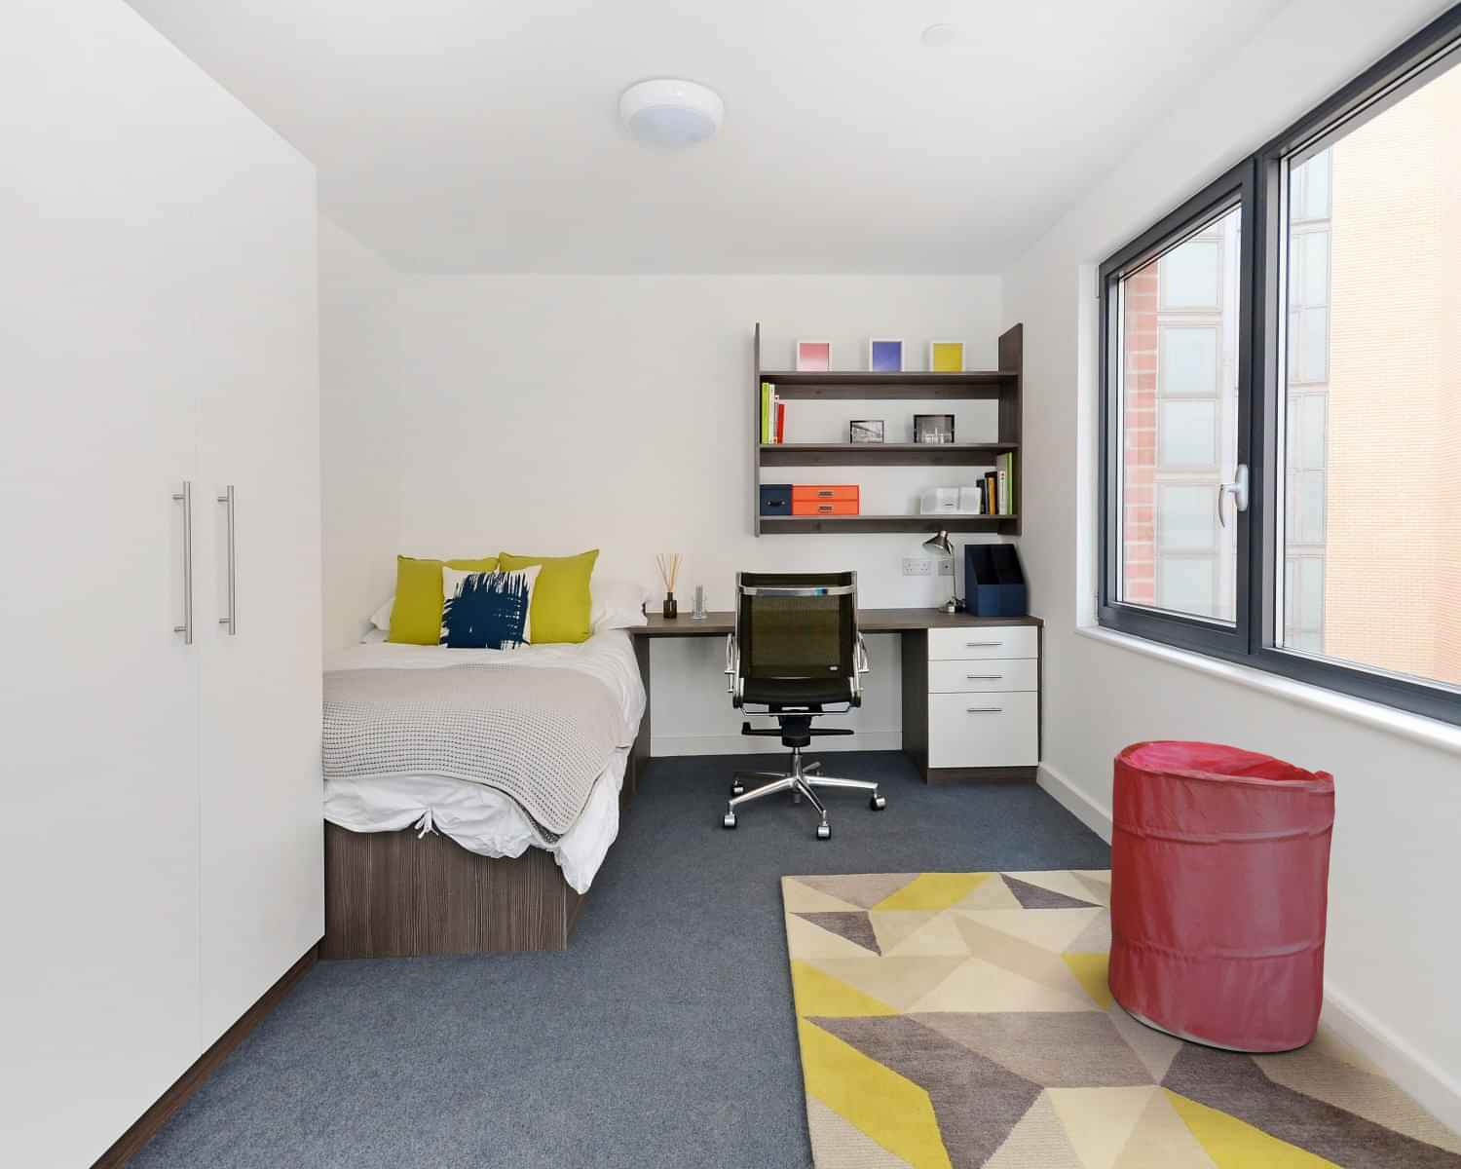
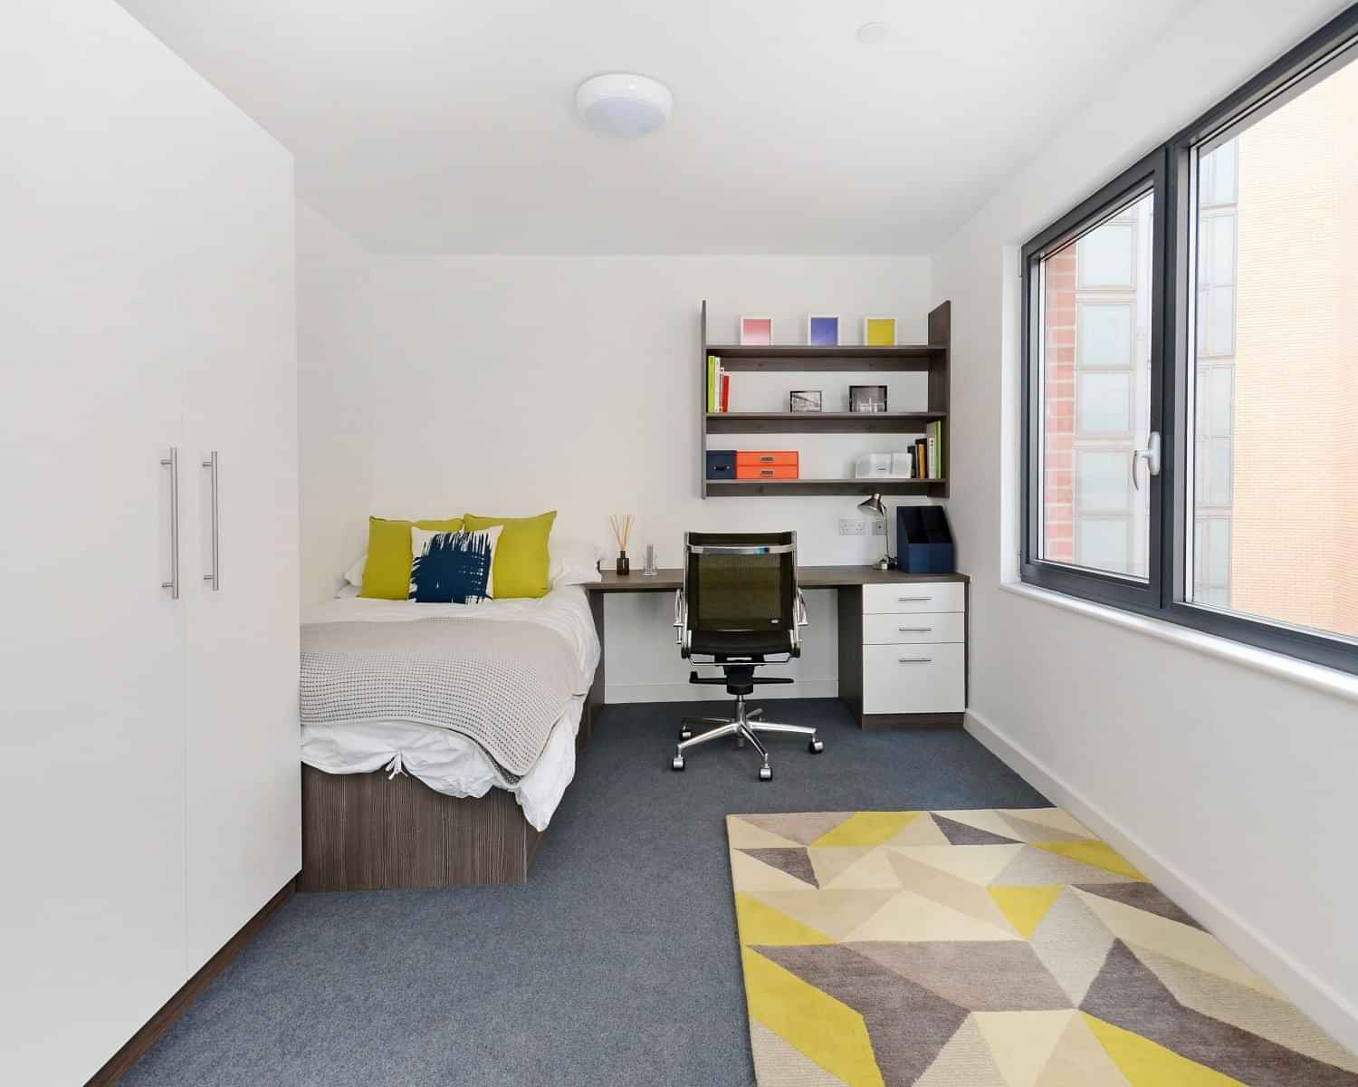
- laundry hamper [1108,740,1336,1053]
